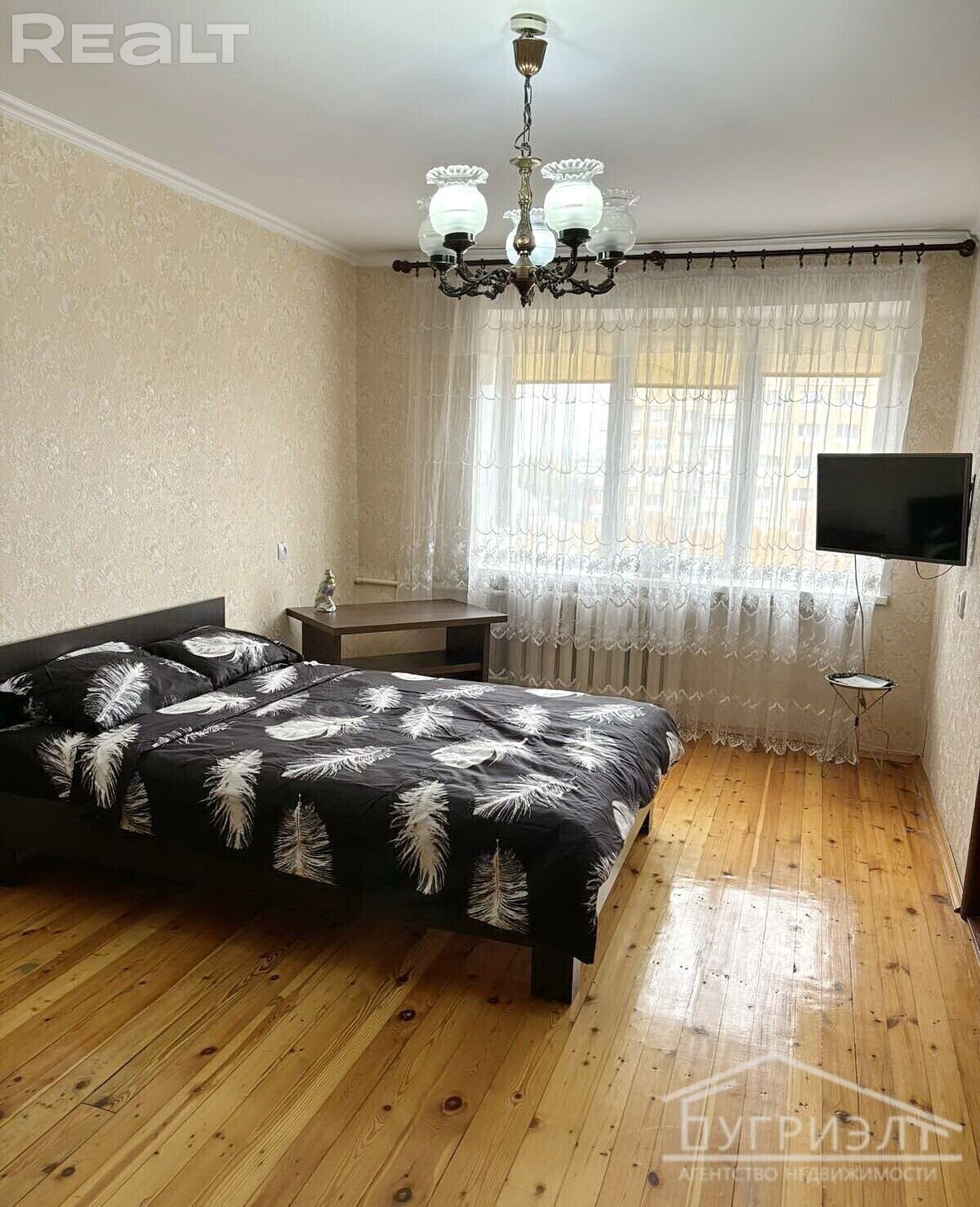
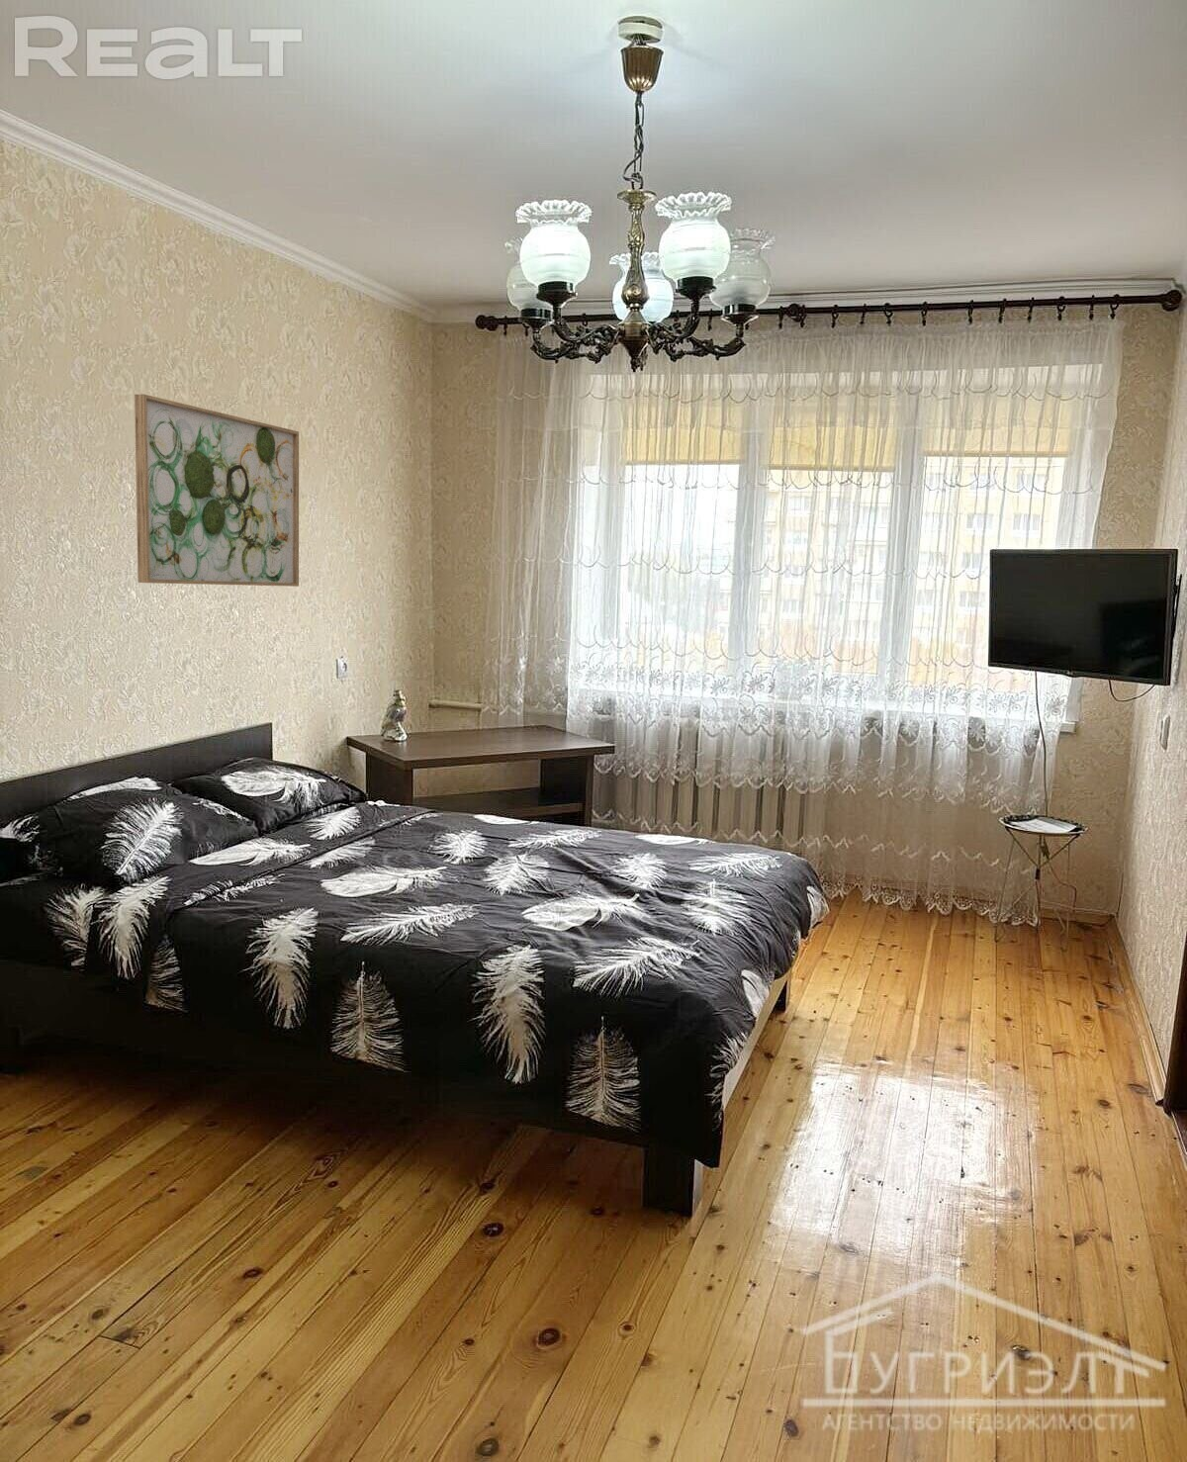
+ wall art [133,394,299,587]
